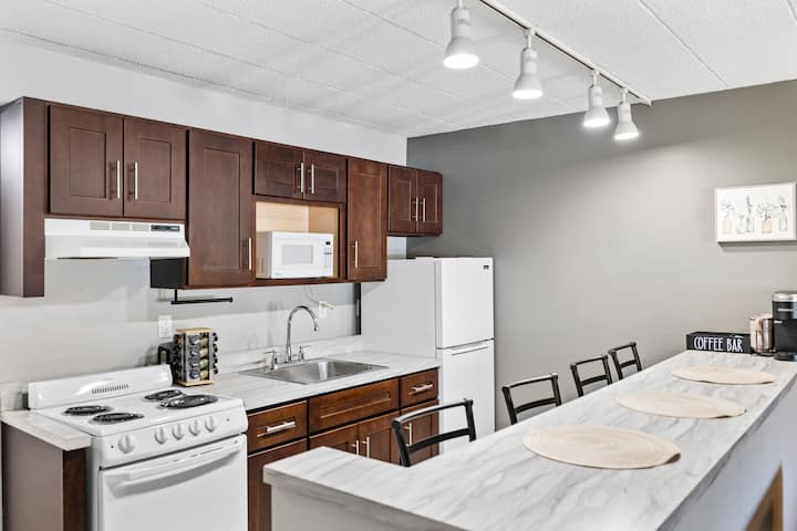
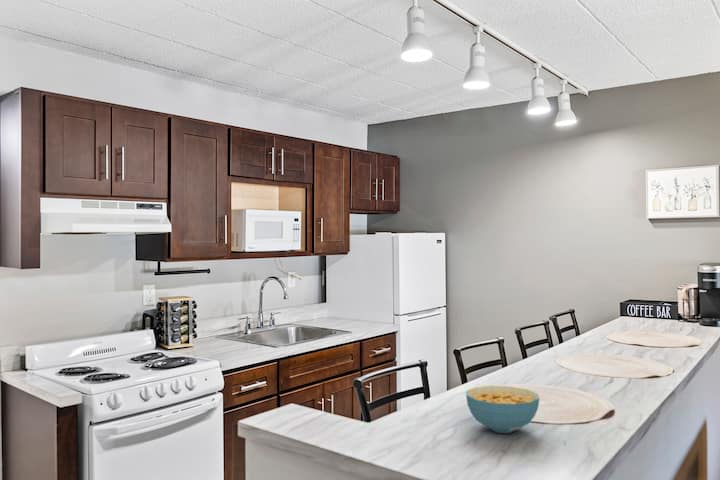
+ cereal bowl [465,385,540,434]
